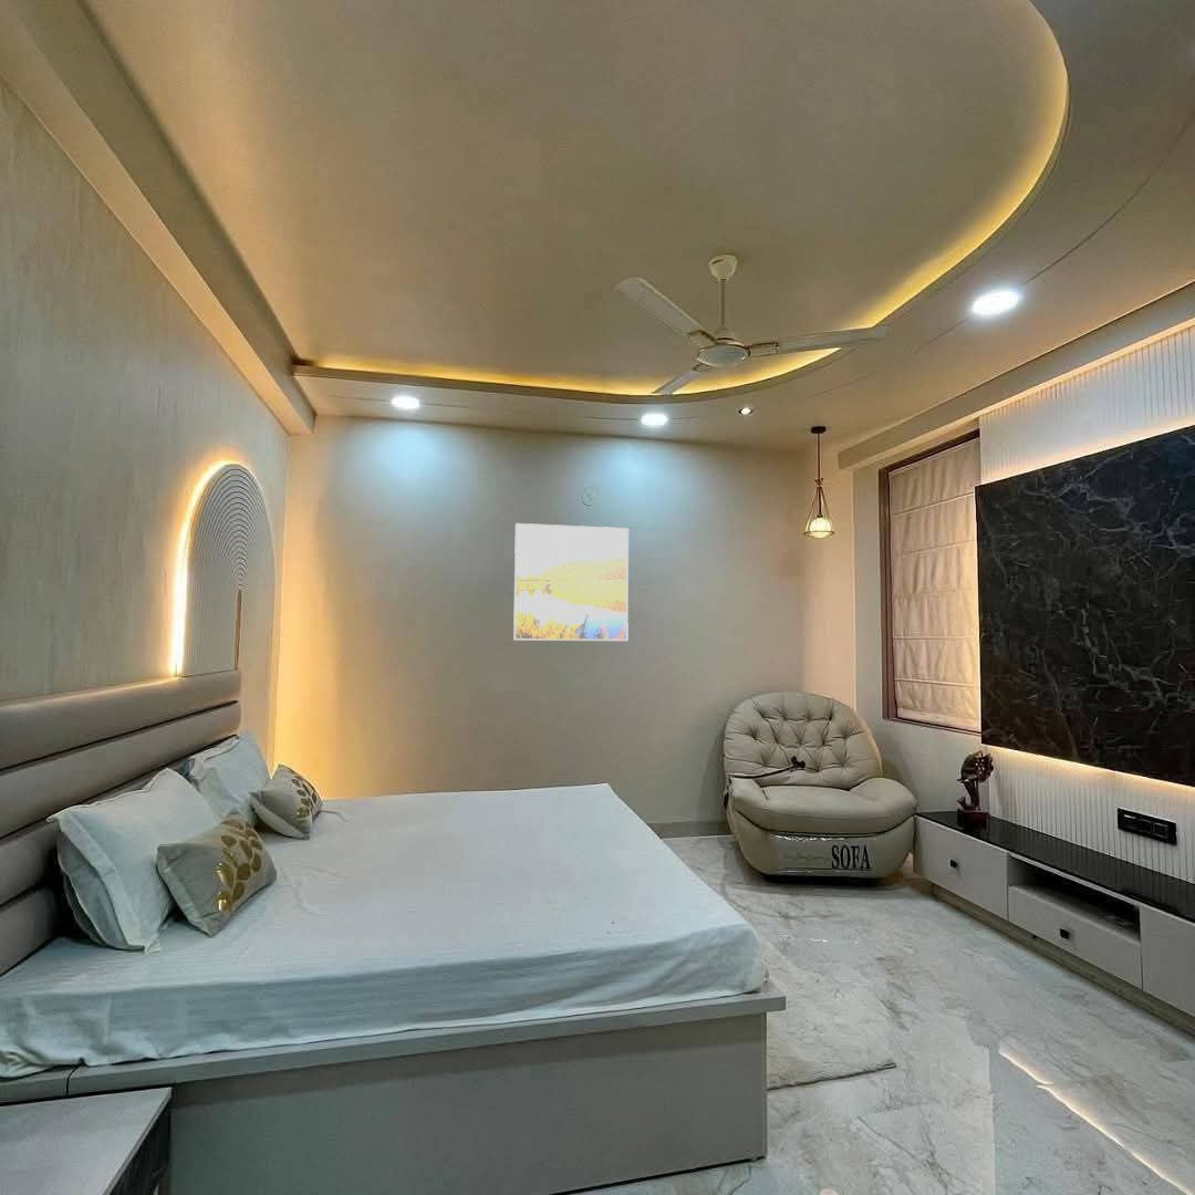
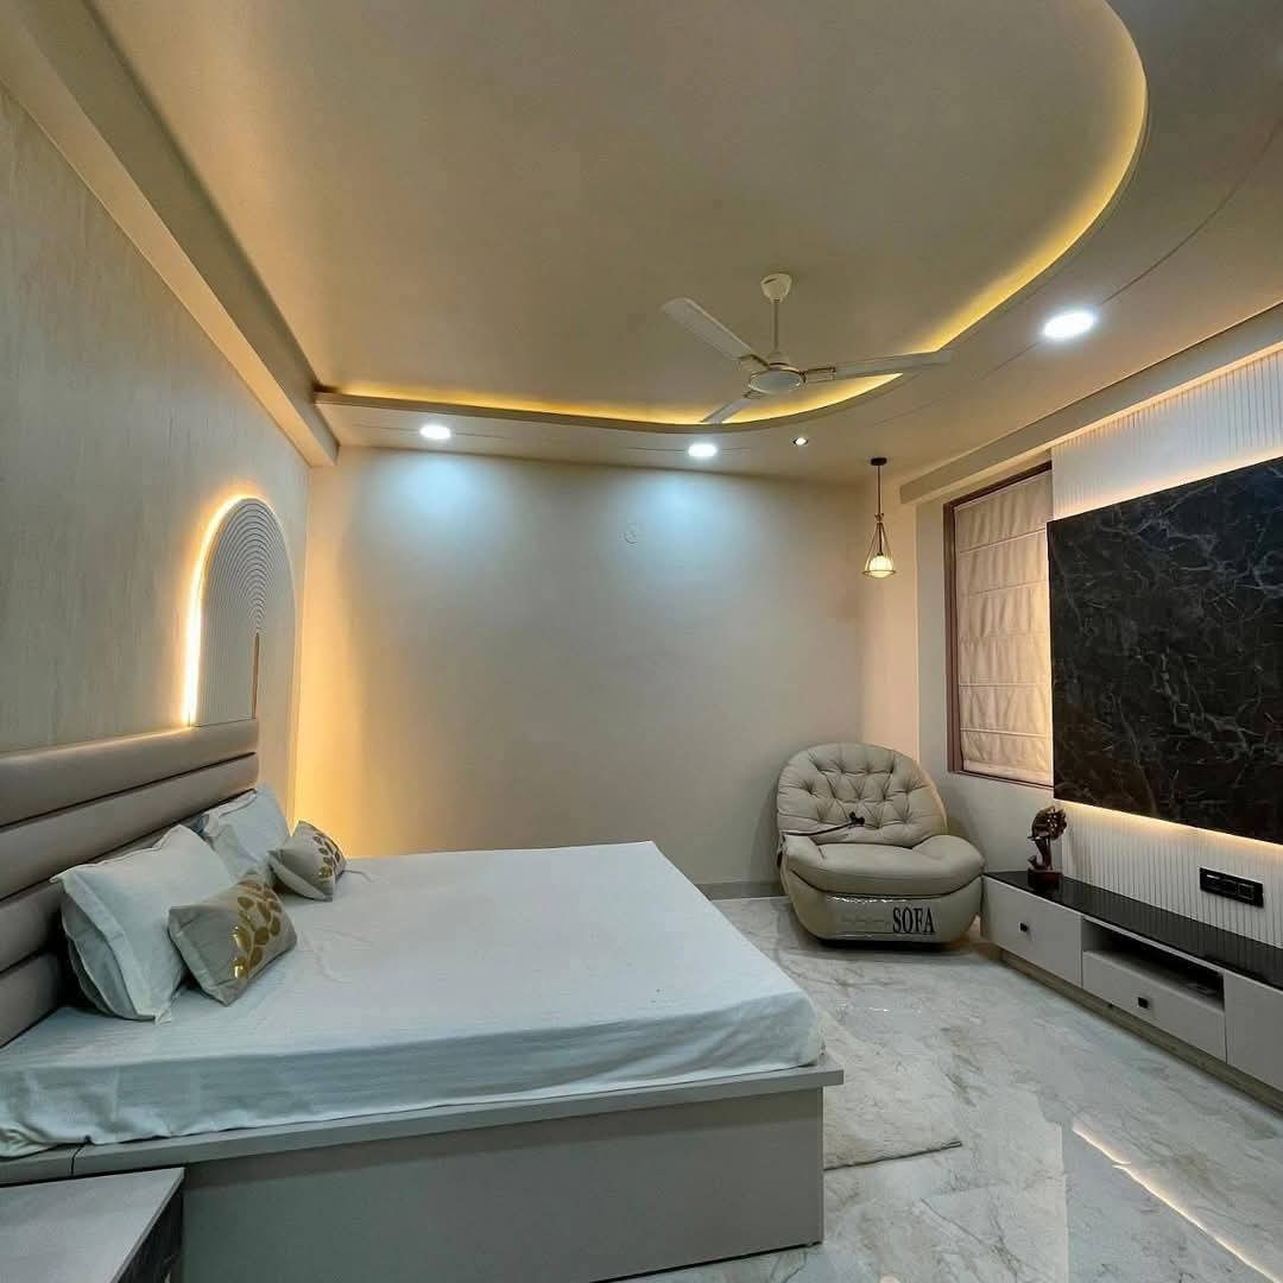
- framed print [512,522,630,642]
